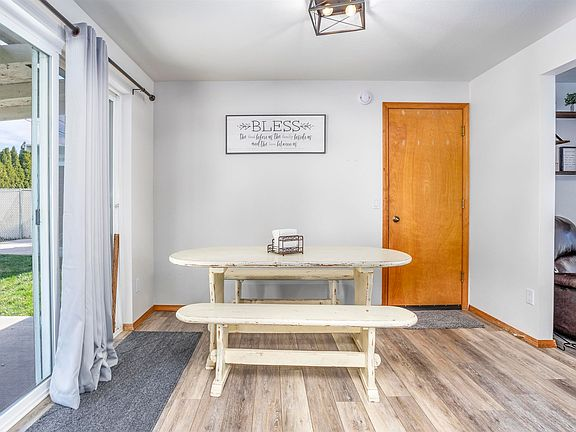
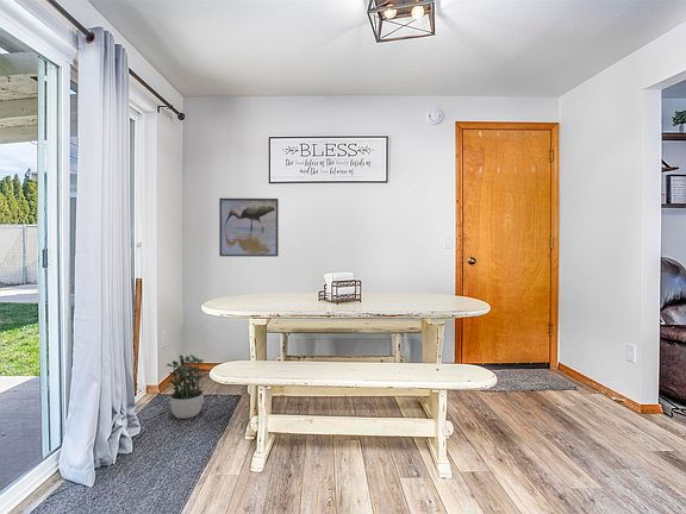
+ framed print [218,198,280,258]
+ potted plant [166,353,207,420]
